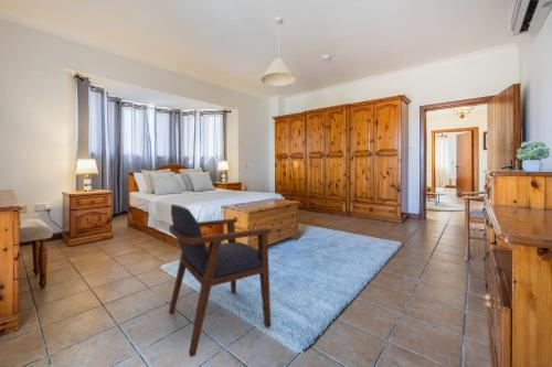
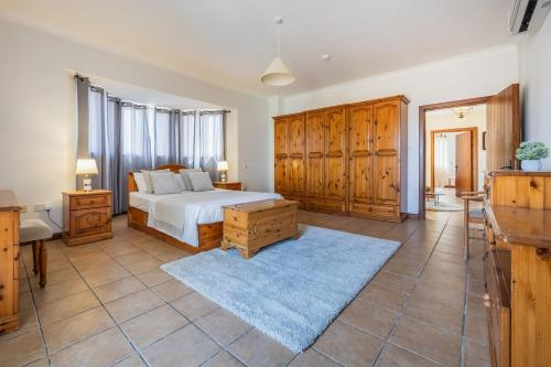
- armchair [168,204,272,358]
